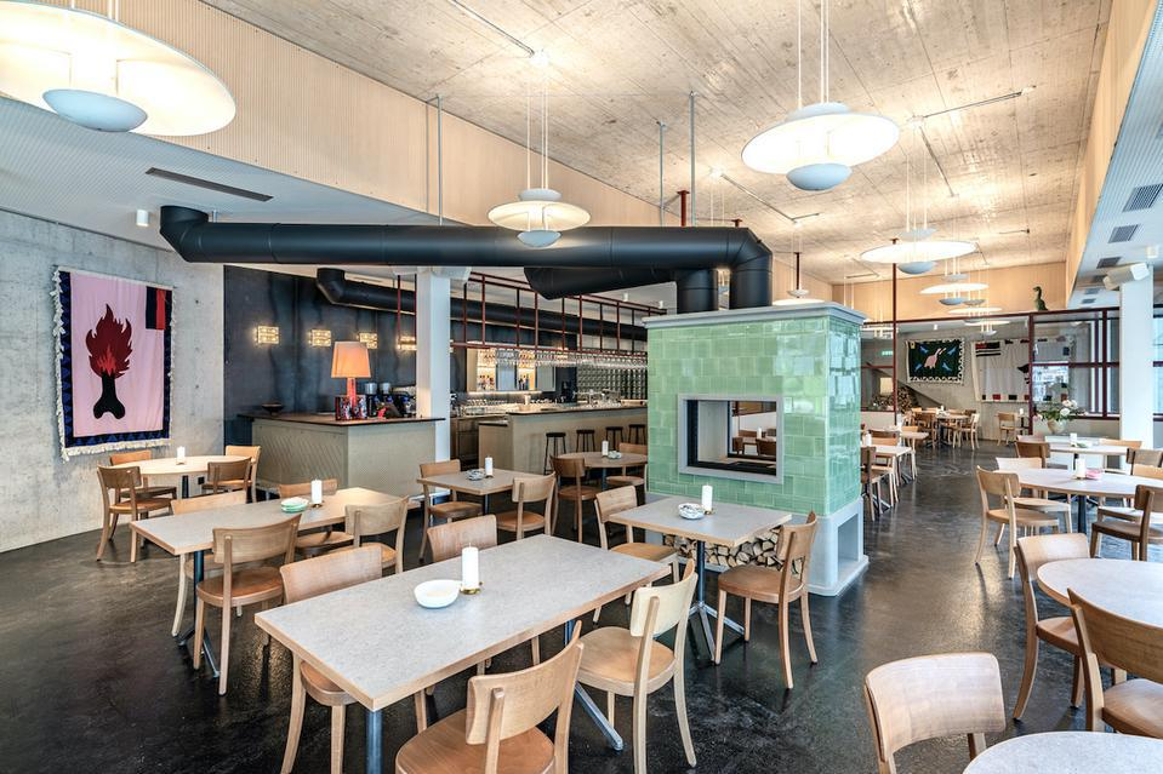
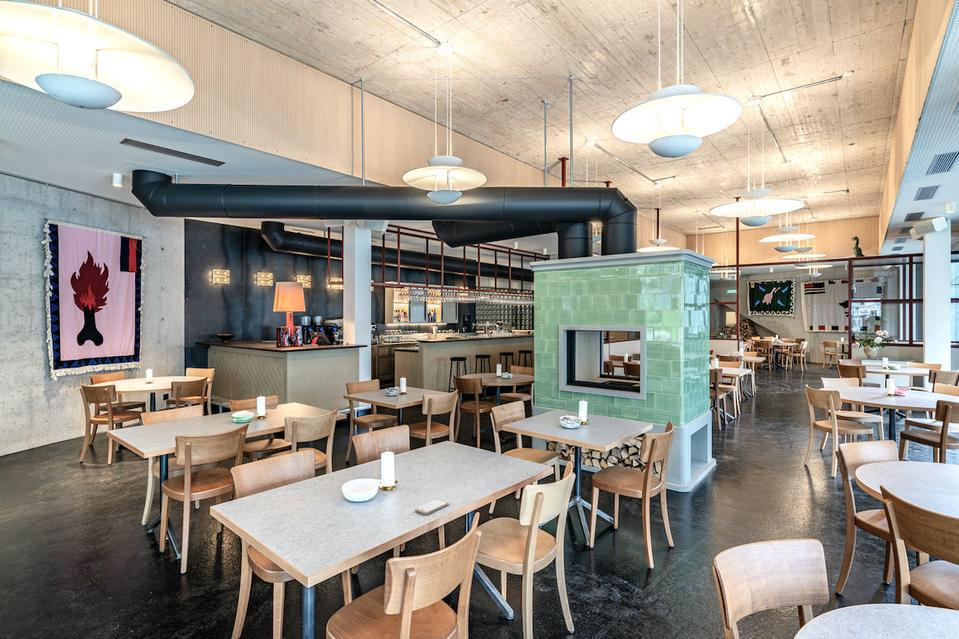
+ smartphone [414,498,450,515]
